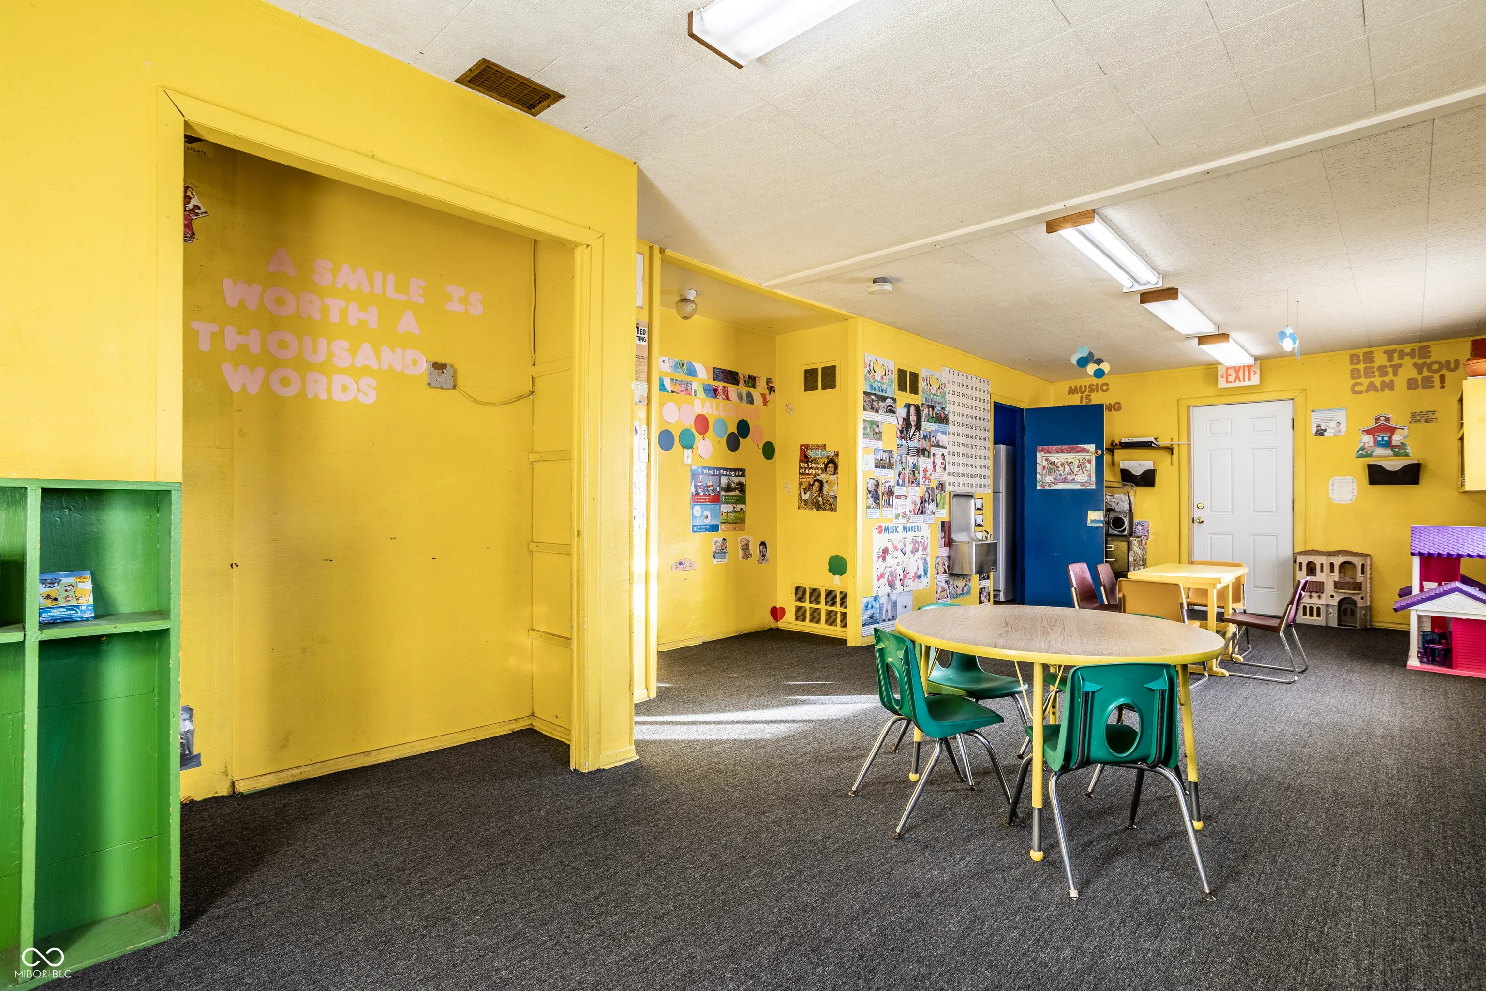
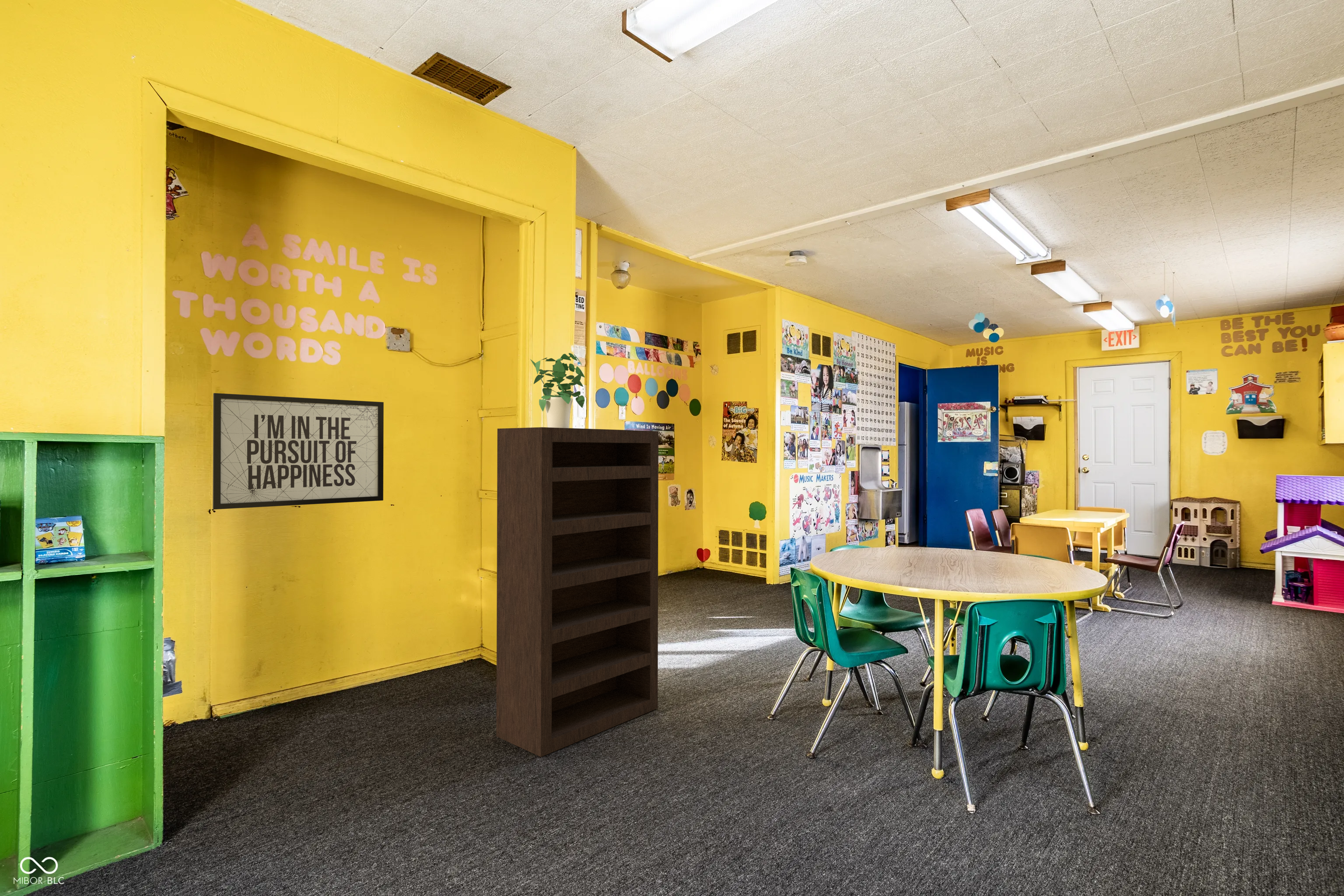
+ mirror [212,392,384,510]
+ potted plant [530,353,585,428]
+ shelving unit [496,427,659,757]
